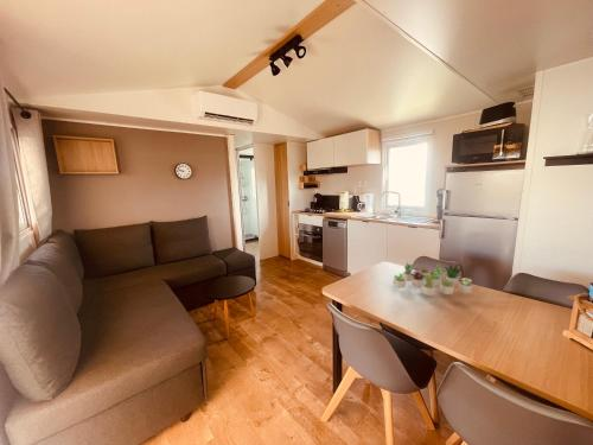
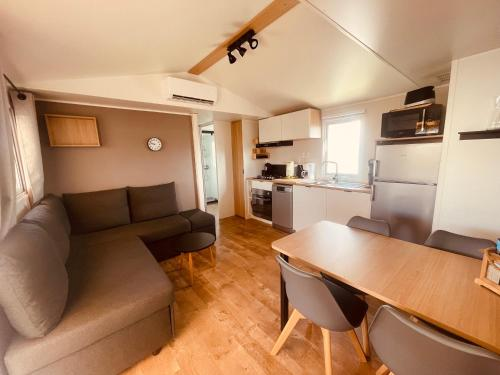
- succulent plant [393,261,474,297]
